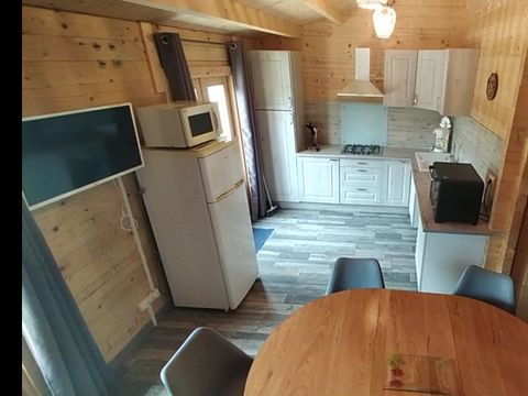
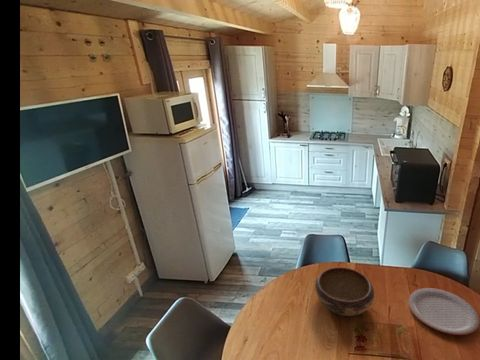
+ plate [407,287,480,336]
+ decorative bowl [314,266,375,317]
